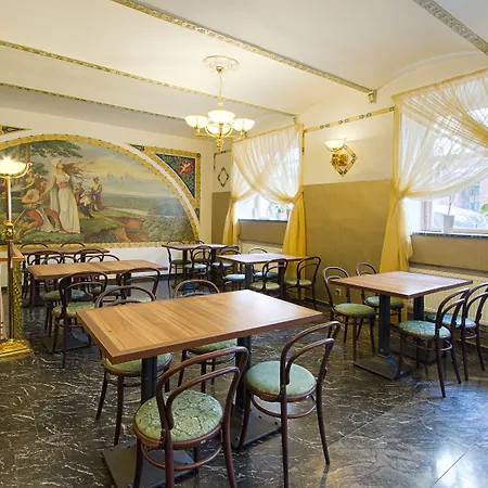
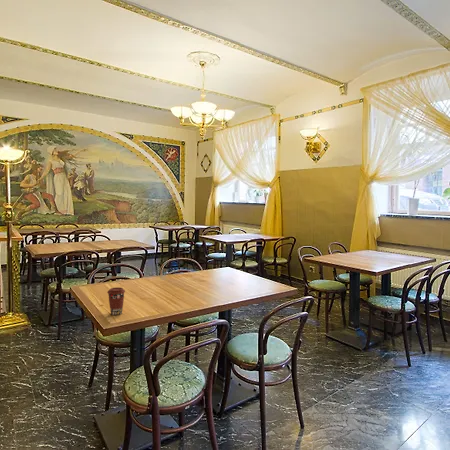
+ coffee cup [106,286,126,316]
